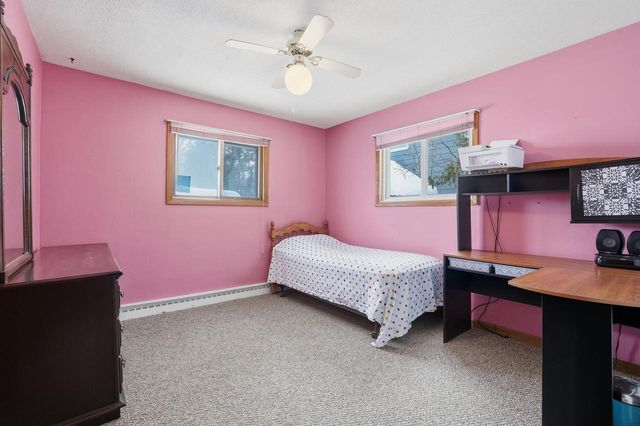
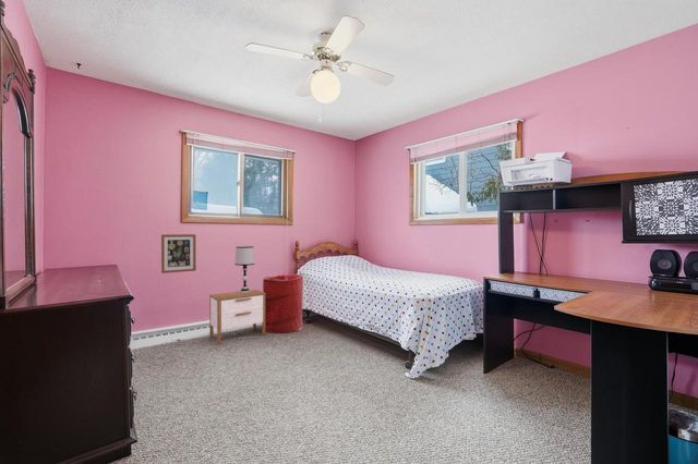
+ nightstand [208,289,266,345]
+ wall art [160,233,197,274]
+ laundry hamper [262,273,304,334]
+ table lamp [233,245,255,293]
